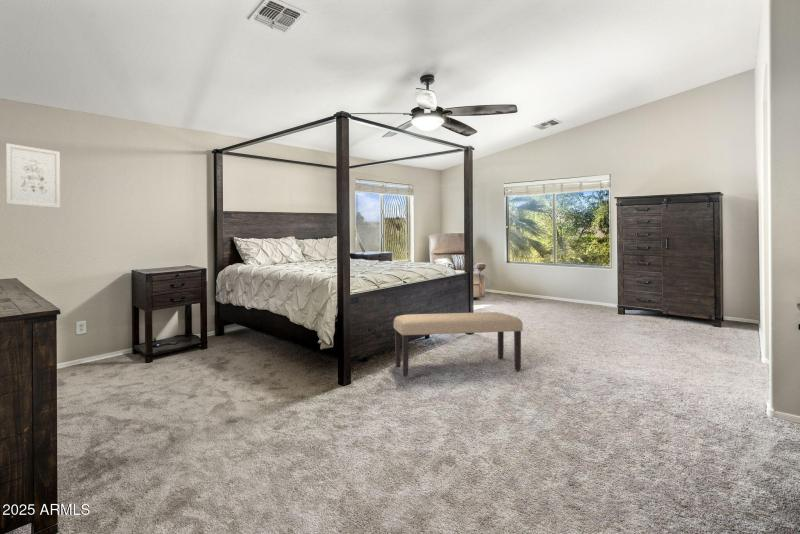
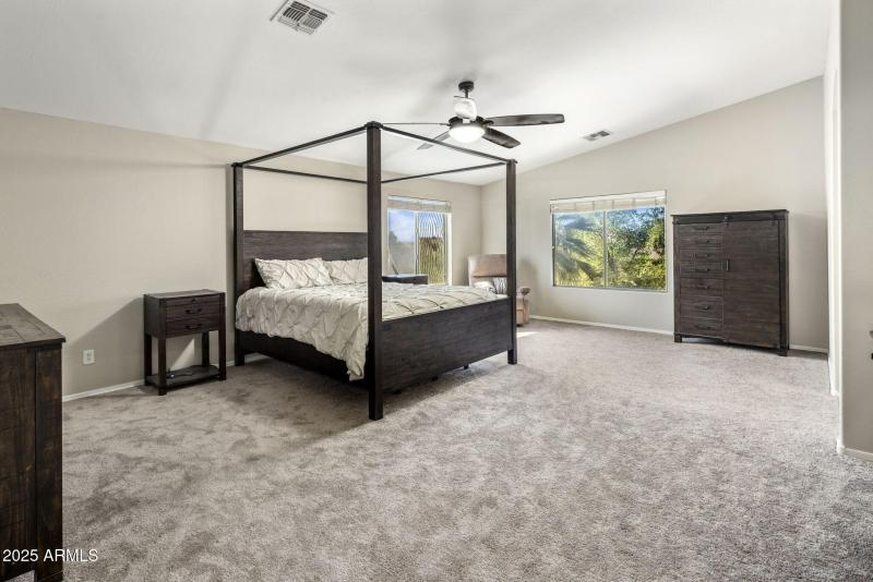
- bench [393,311,524,378]
- wall art [5,142,61,209]
